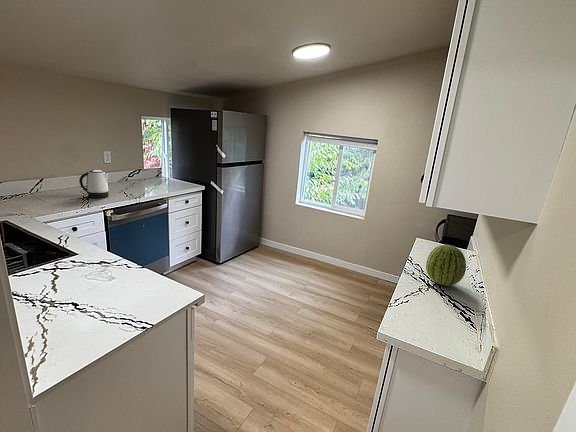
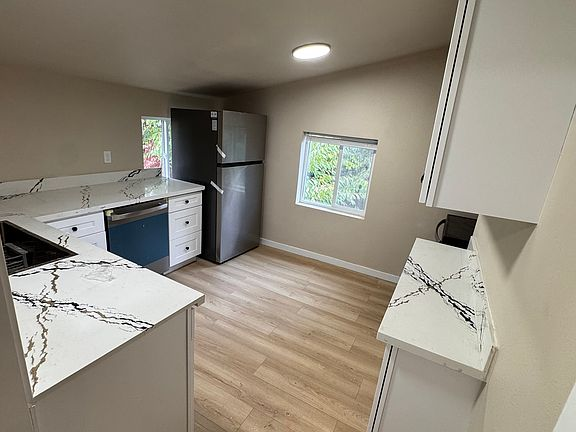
- fruit [425,244,467,287]
- kettle [78,169,110,199]
